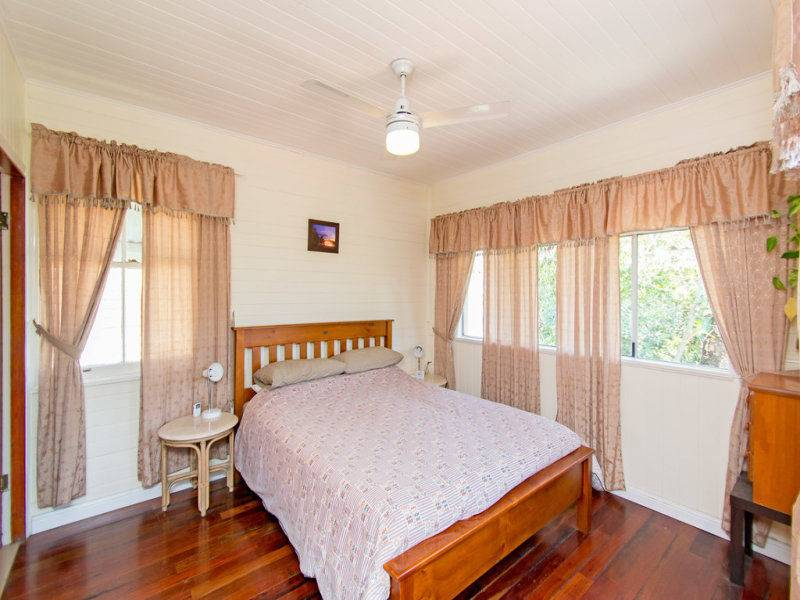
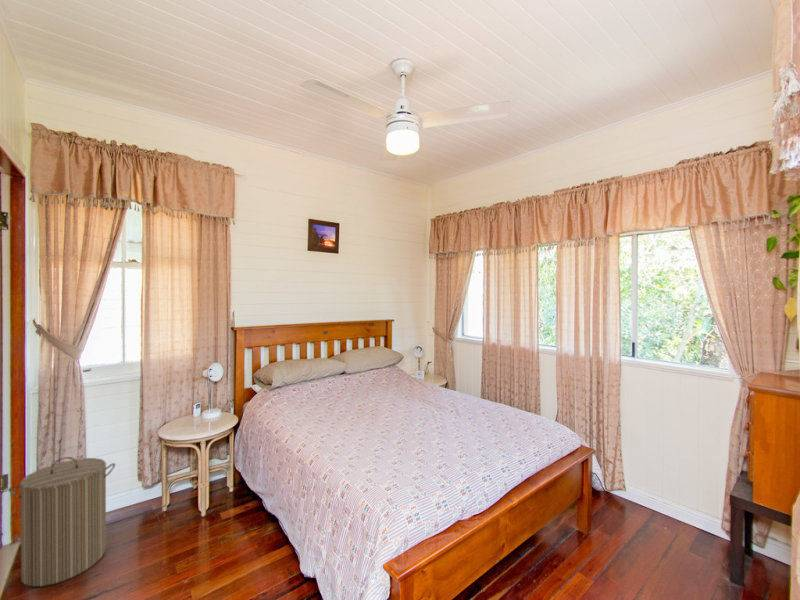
+ laundry hamper [8,456,116,588]
